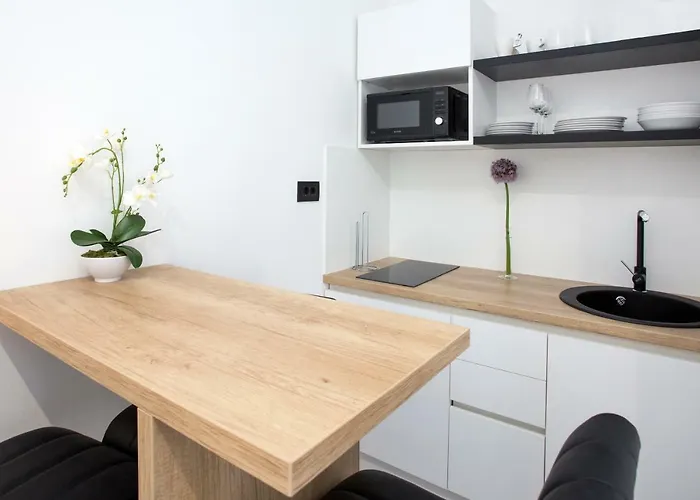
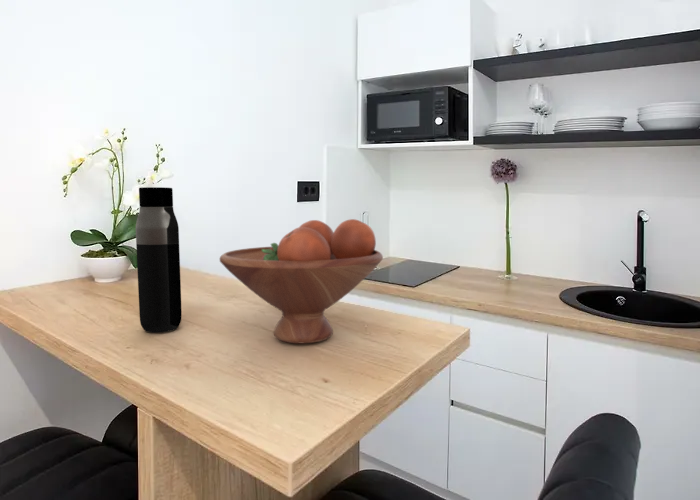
+ fruit bowl [219,218,384,344]
+ water bottle [135,186,183,334]
